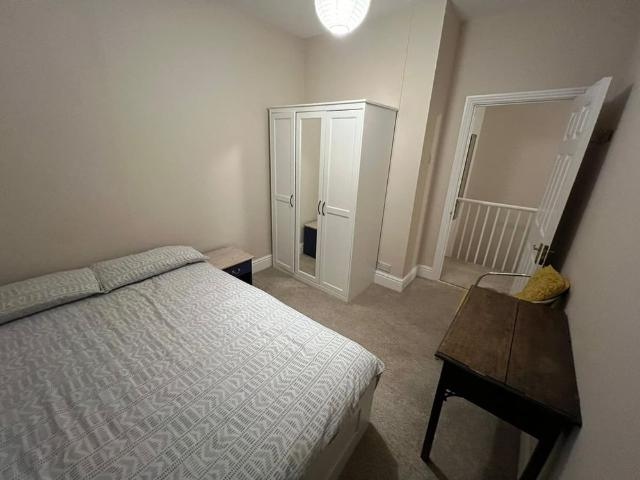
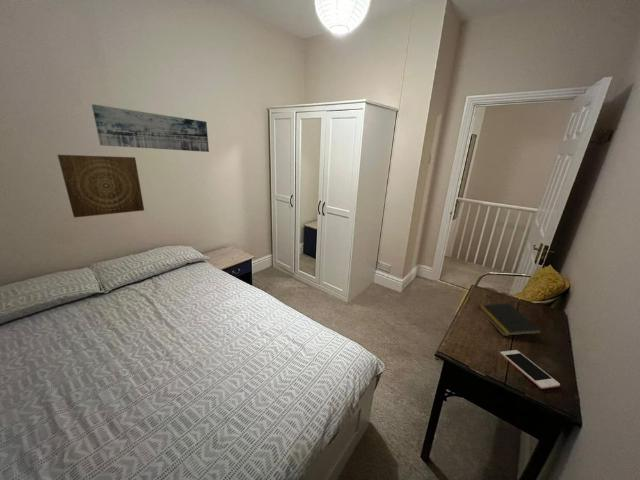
+ notepad [477,302,543,337]
+ wall art [91,104,210,153]
+ wall art [57,154,145,218]
+ cell phone [499,349,561,390]
